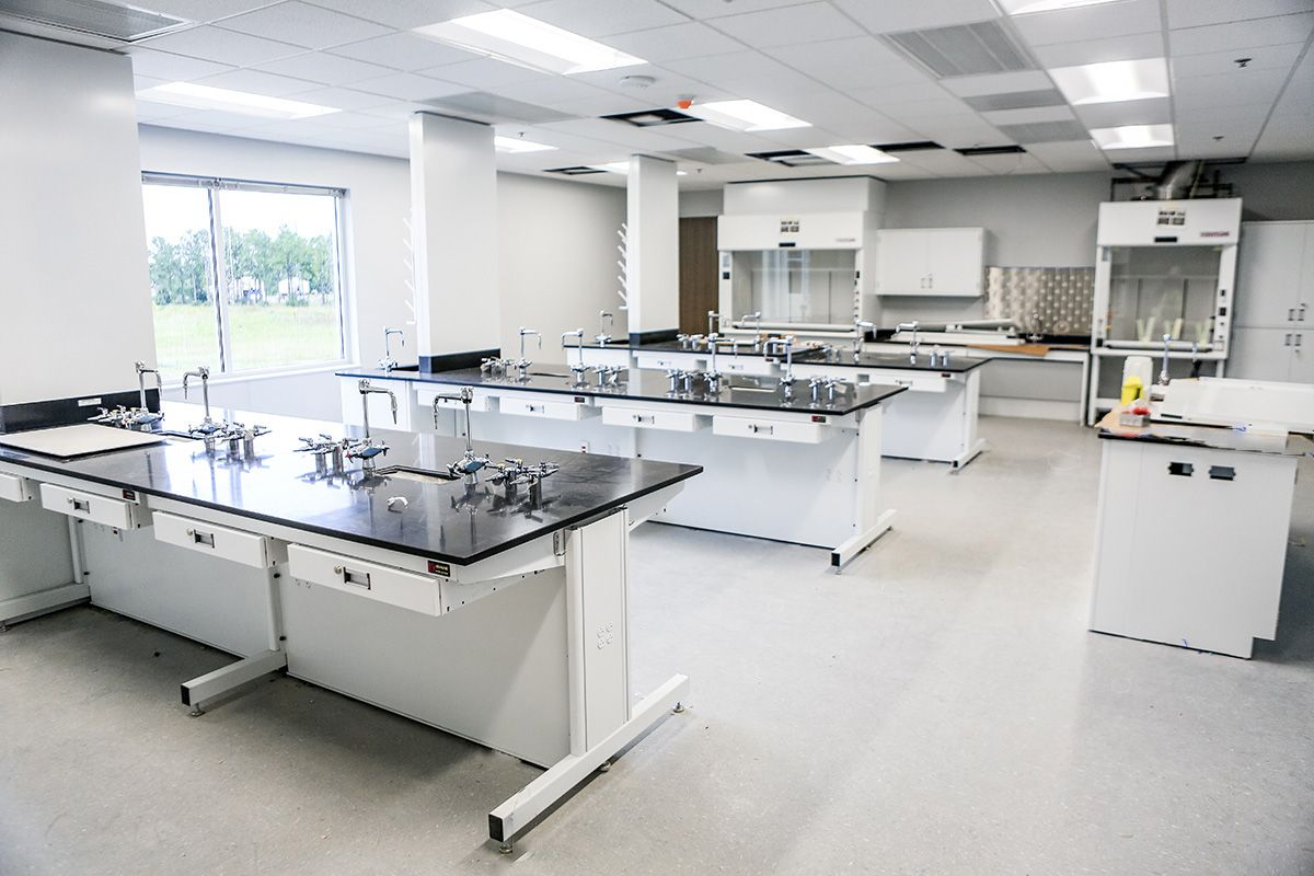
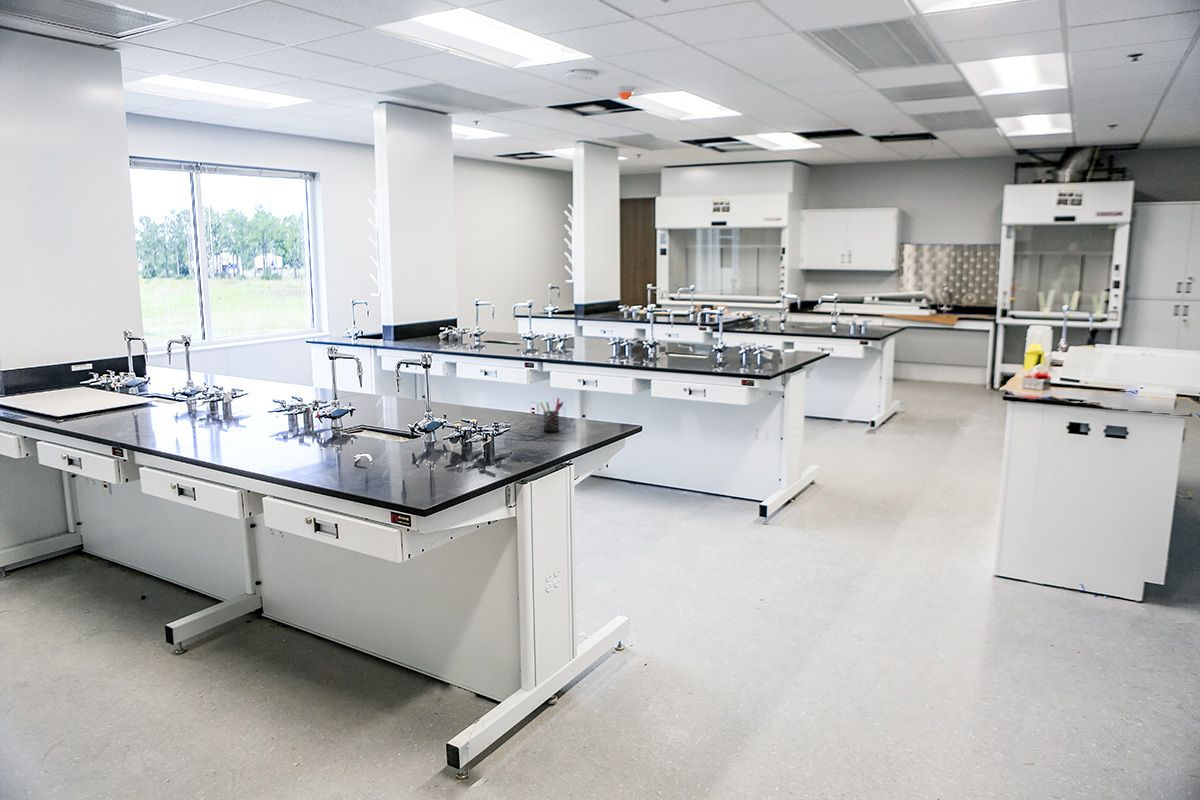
+ pen holder [539,397,564,433]
